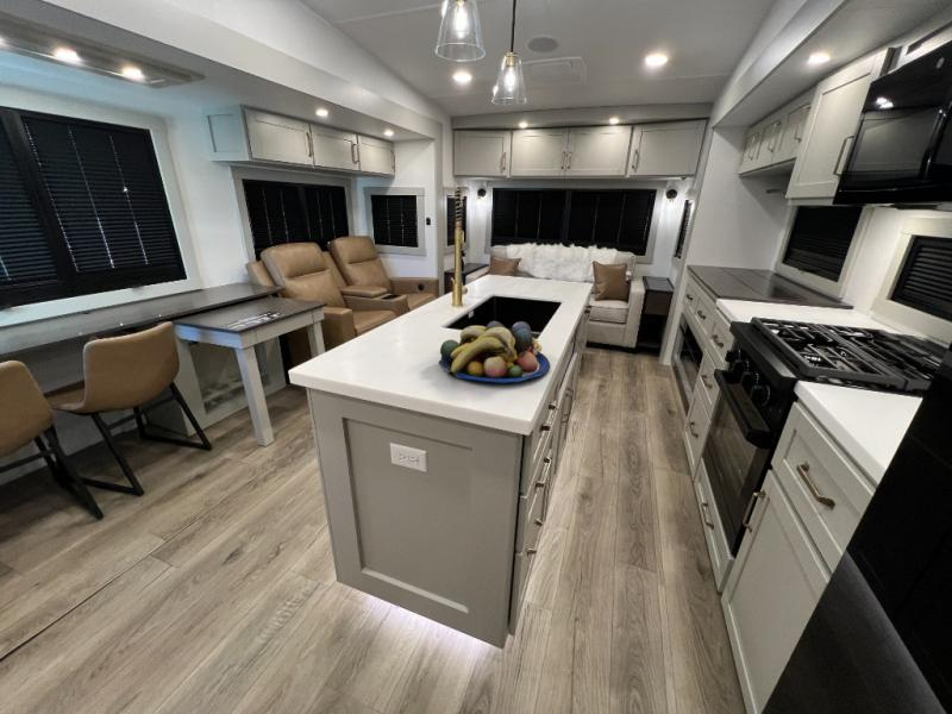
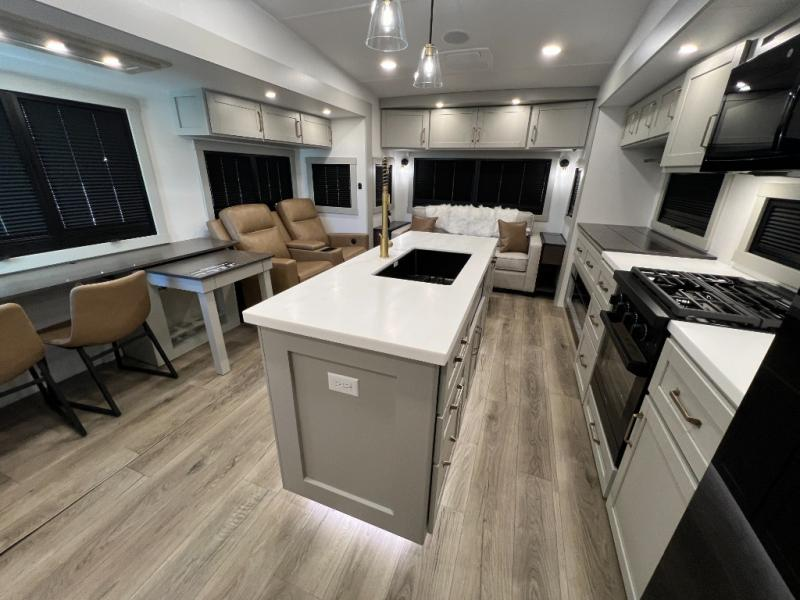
- fruit bowl [438,320,551,384]
